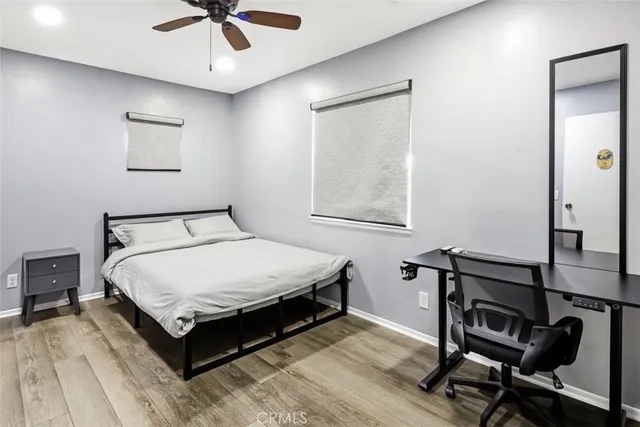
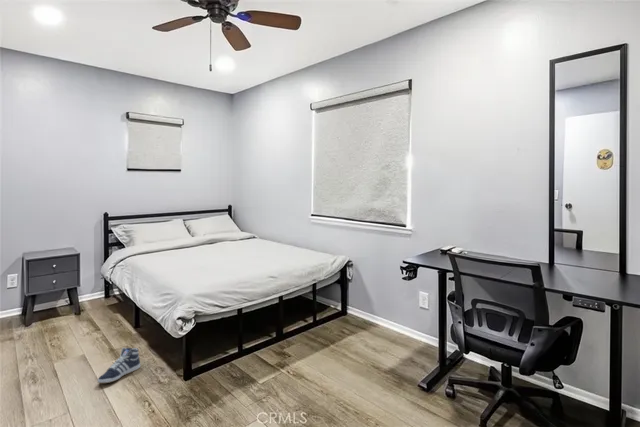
+ sneaker [97,347,141,384]
